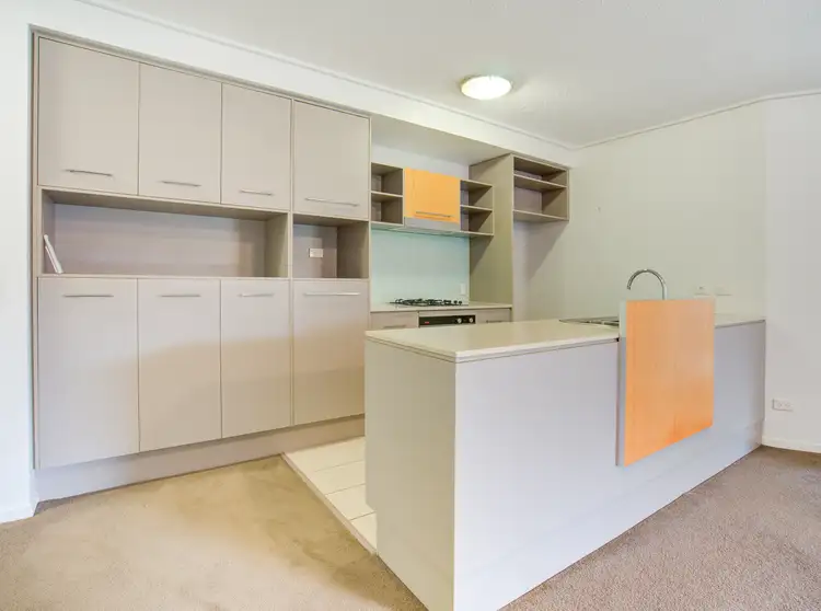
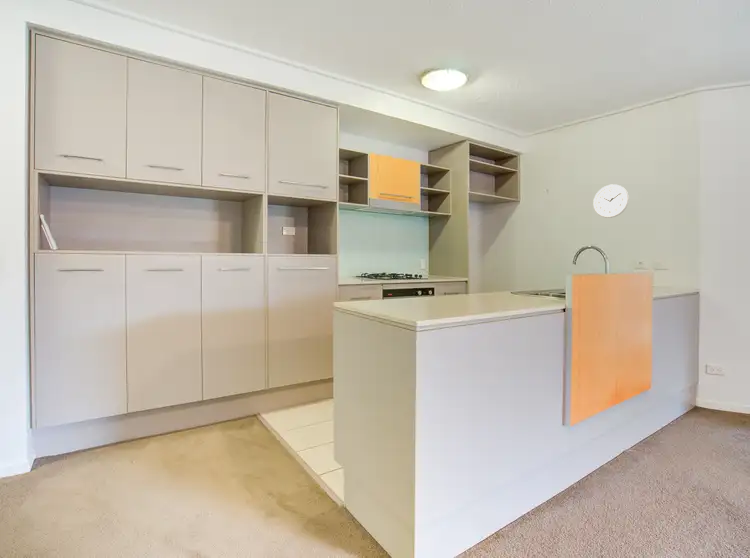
+ wall clock [592,183,630,219]
